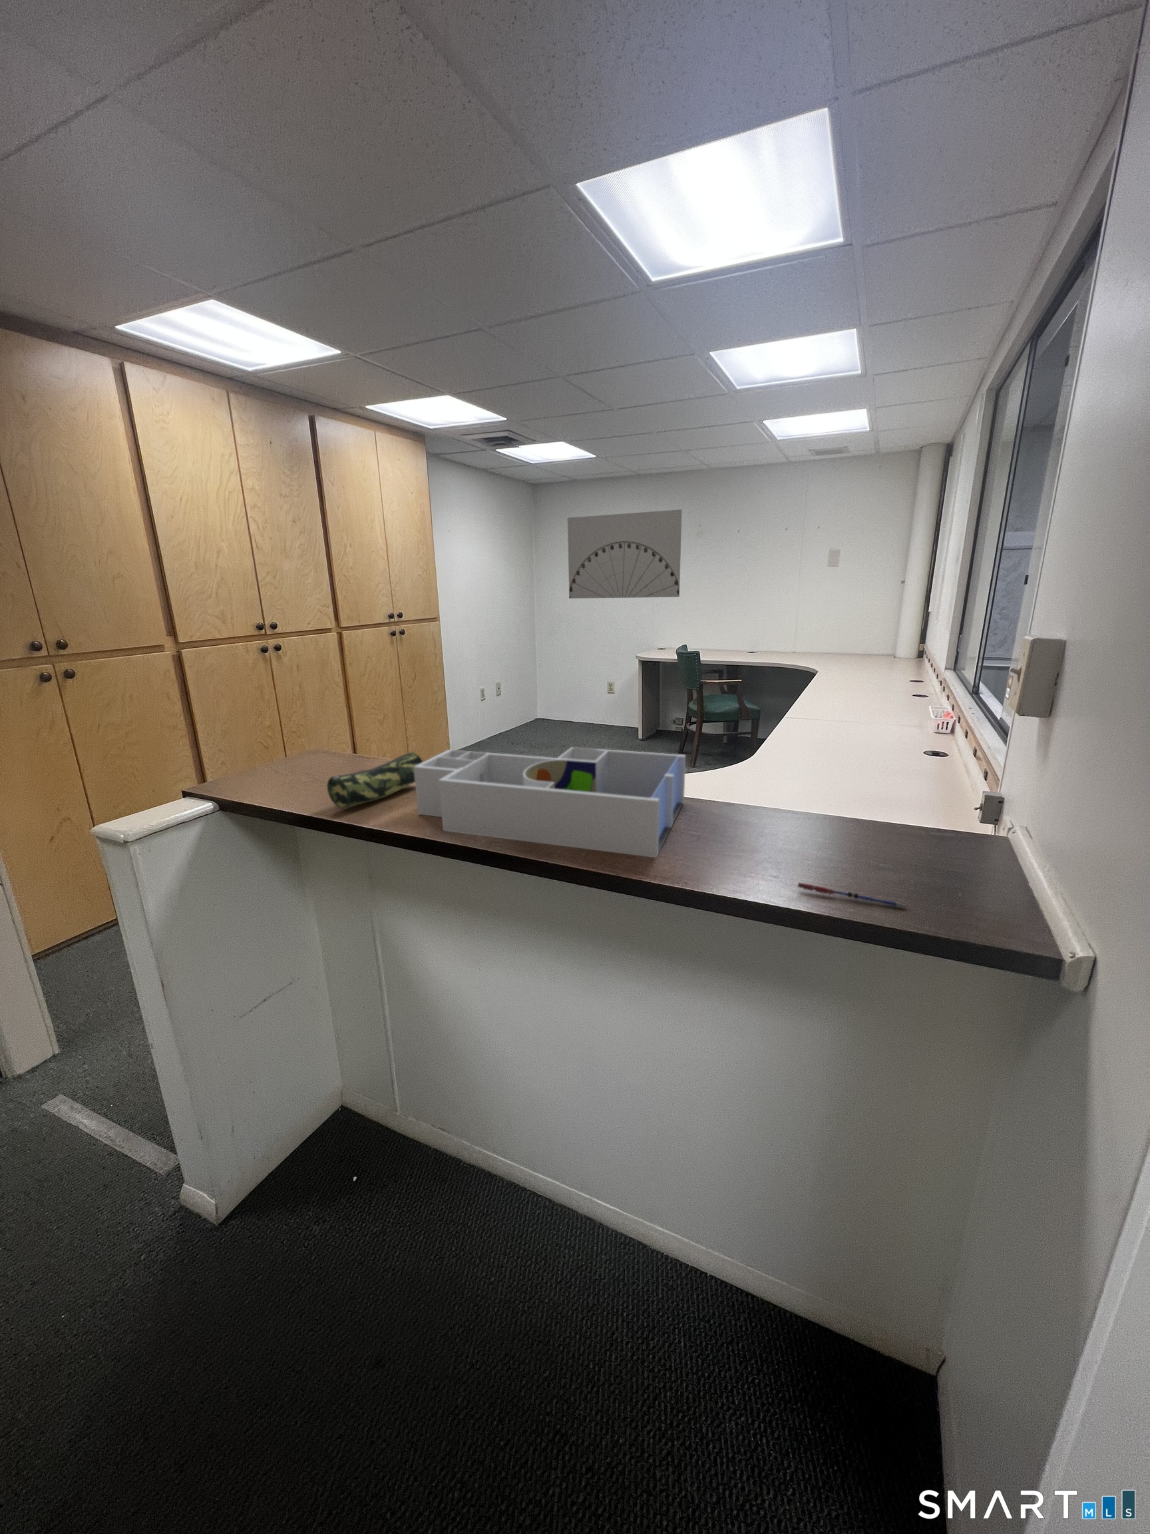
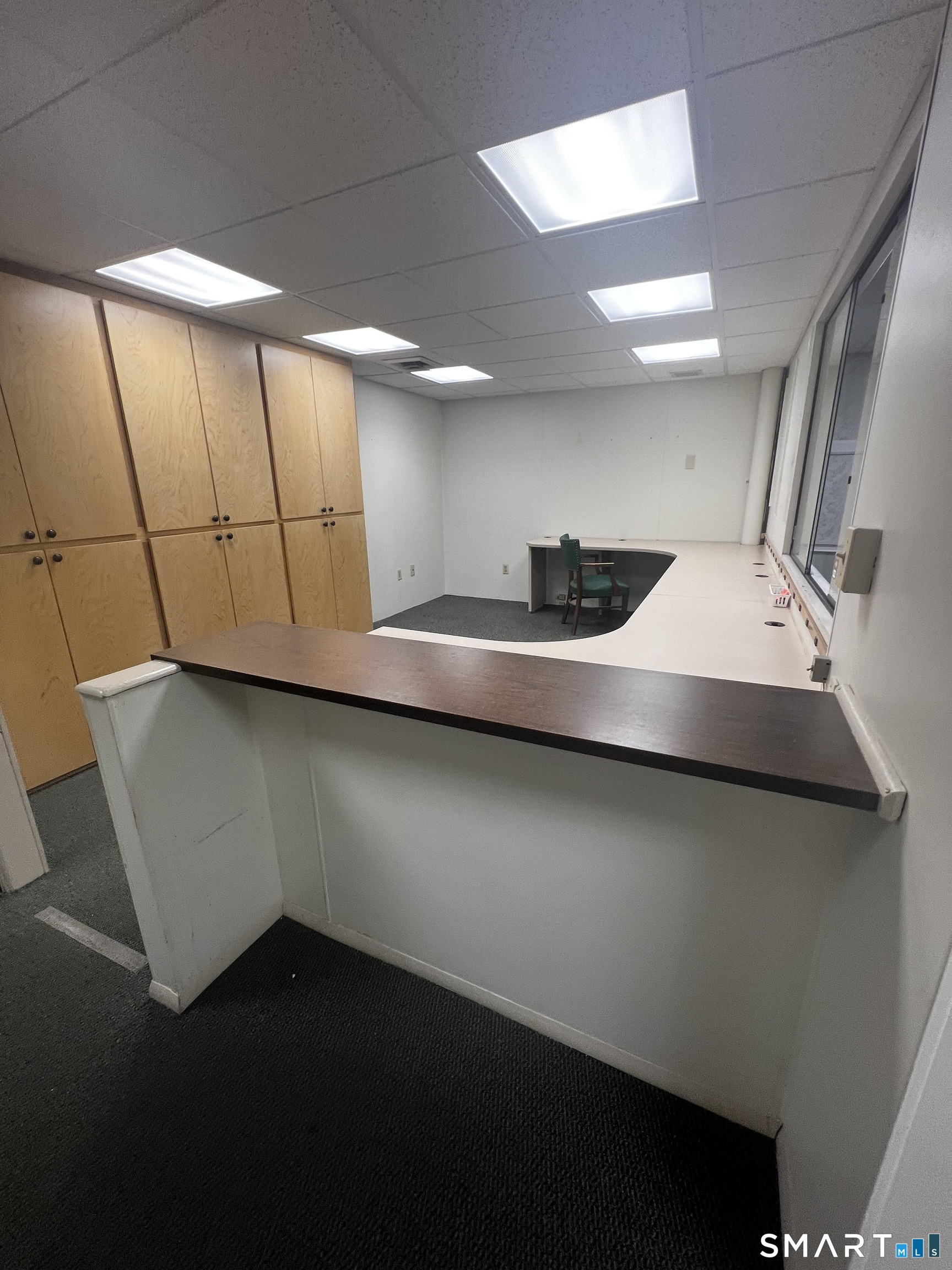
- pen [796,882,906,910]
- desk organizer [413,746,686,859]
- pencil case [326,751,423,809]
- wall art [567,509,683,599]
